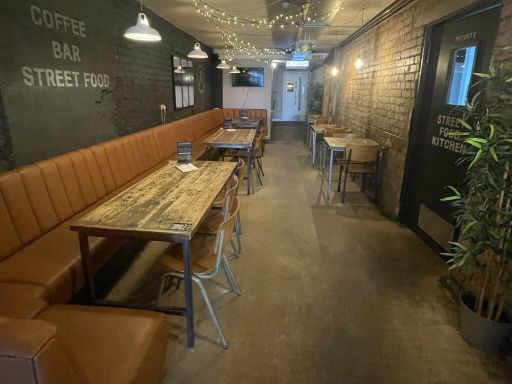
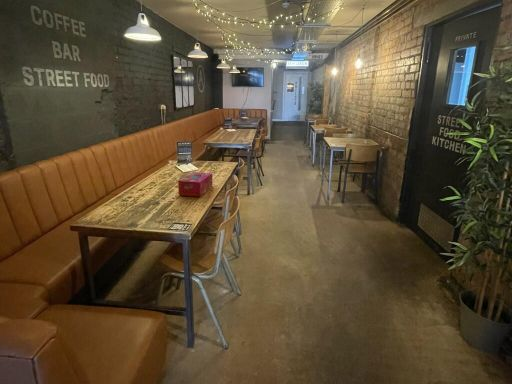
+ tissue box [177,171,213,198]
